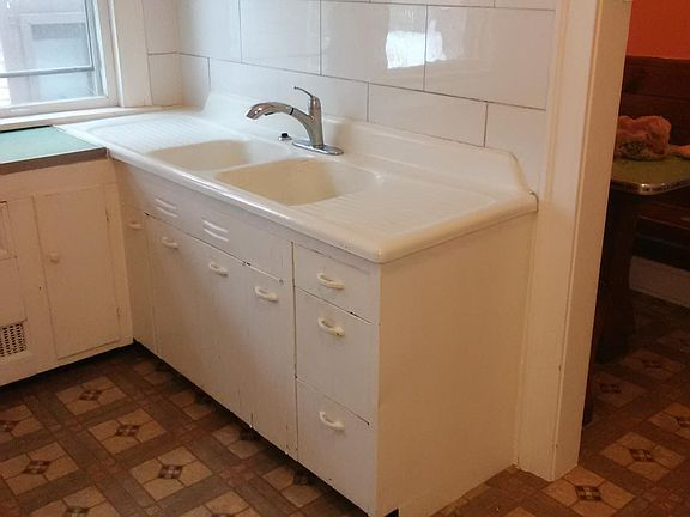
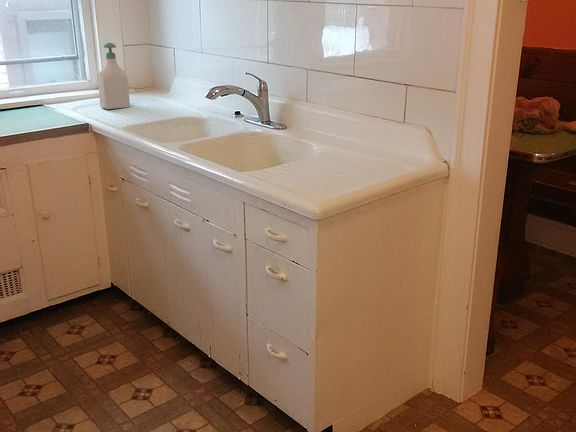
+ soap bottle [97,42,131,110]
